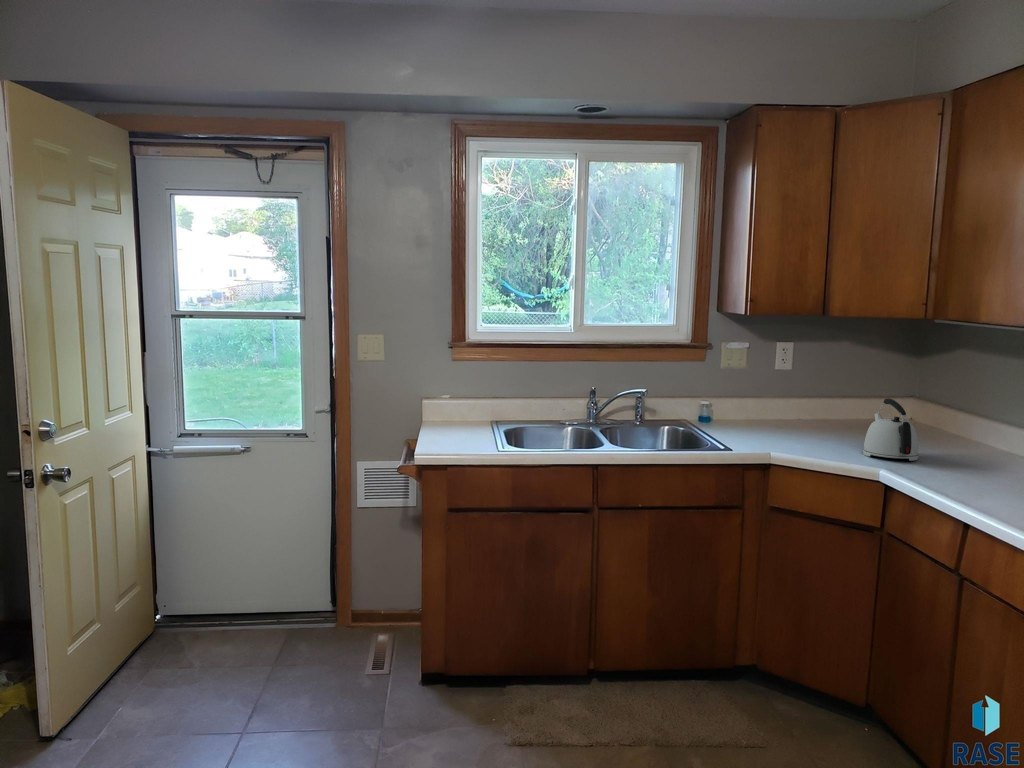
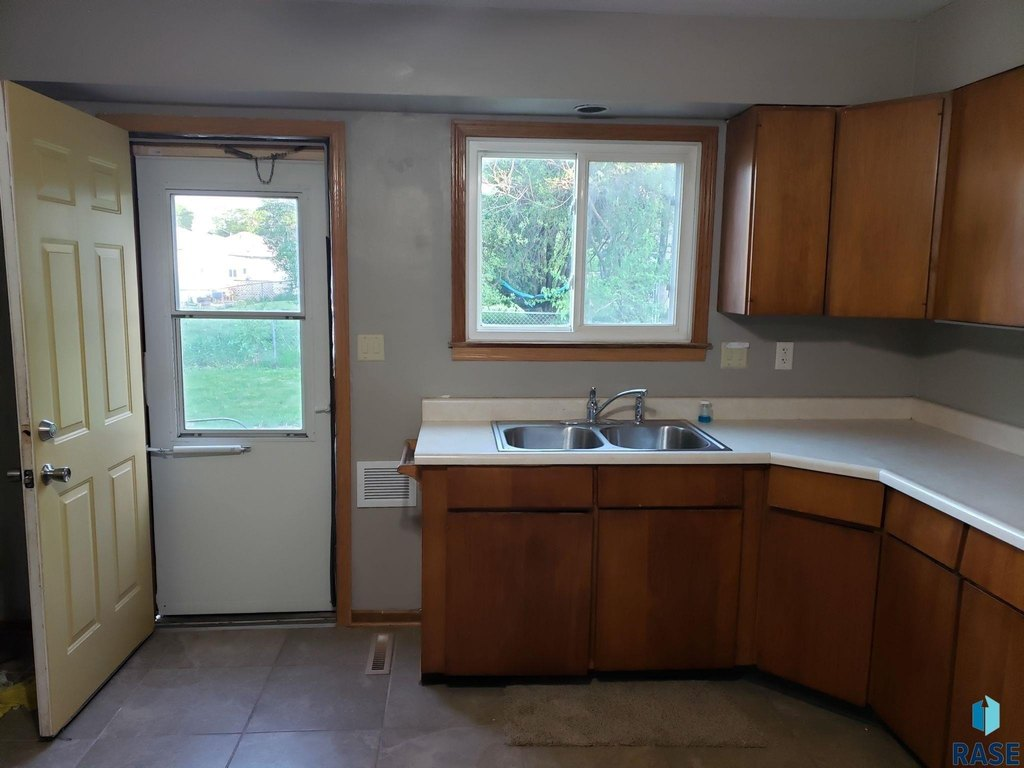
- kettle [862,397,920,462]
